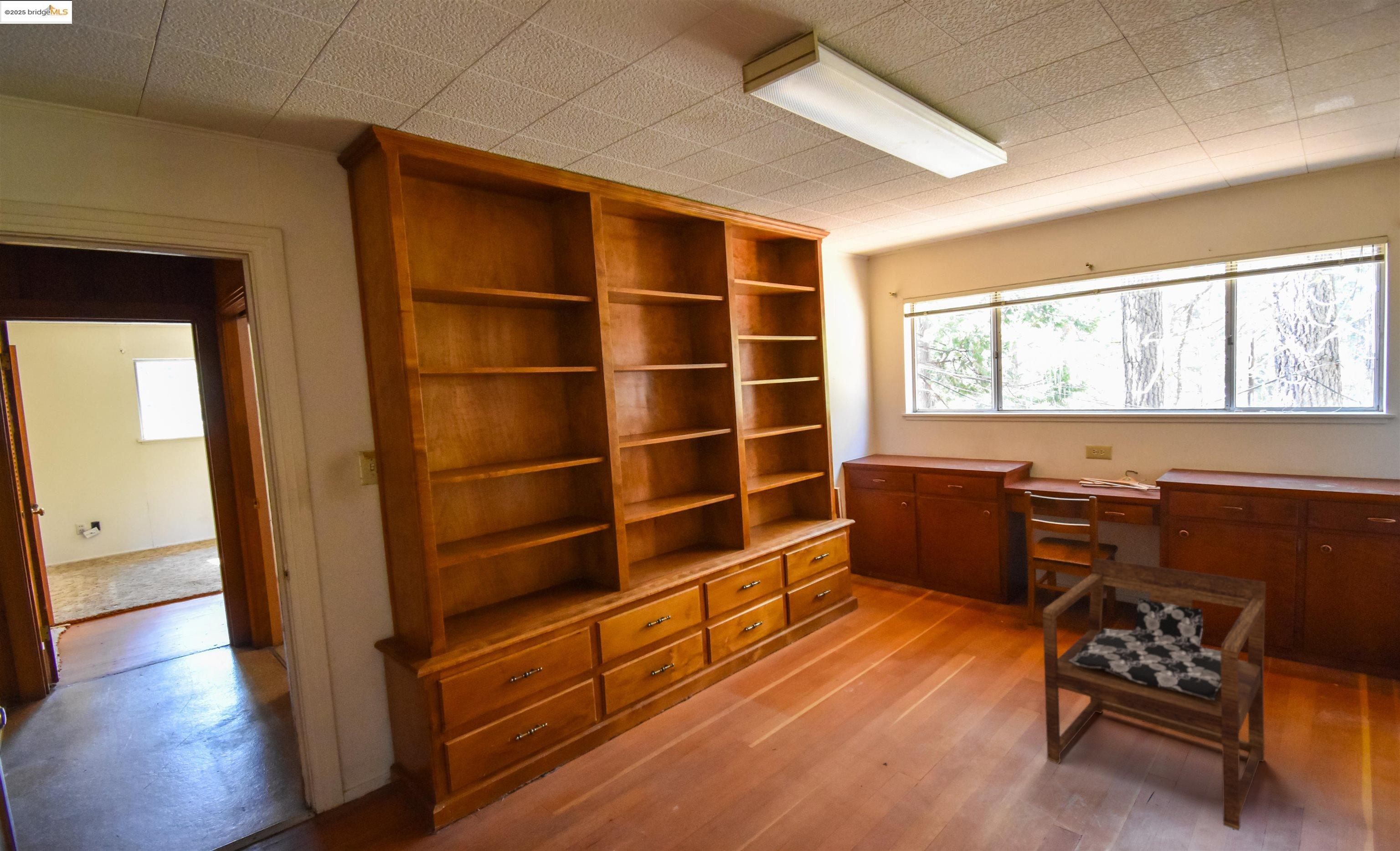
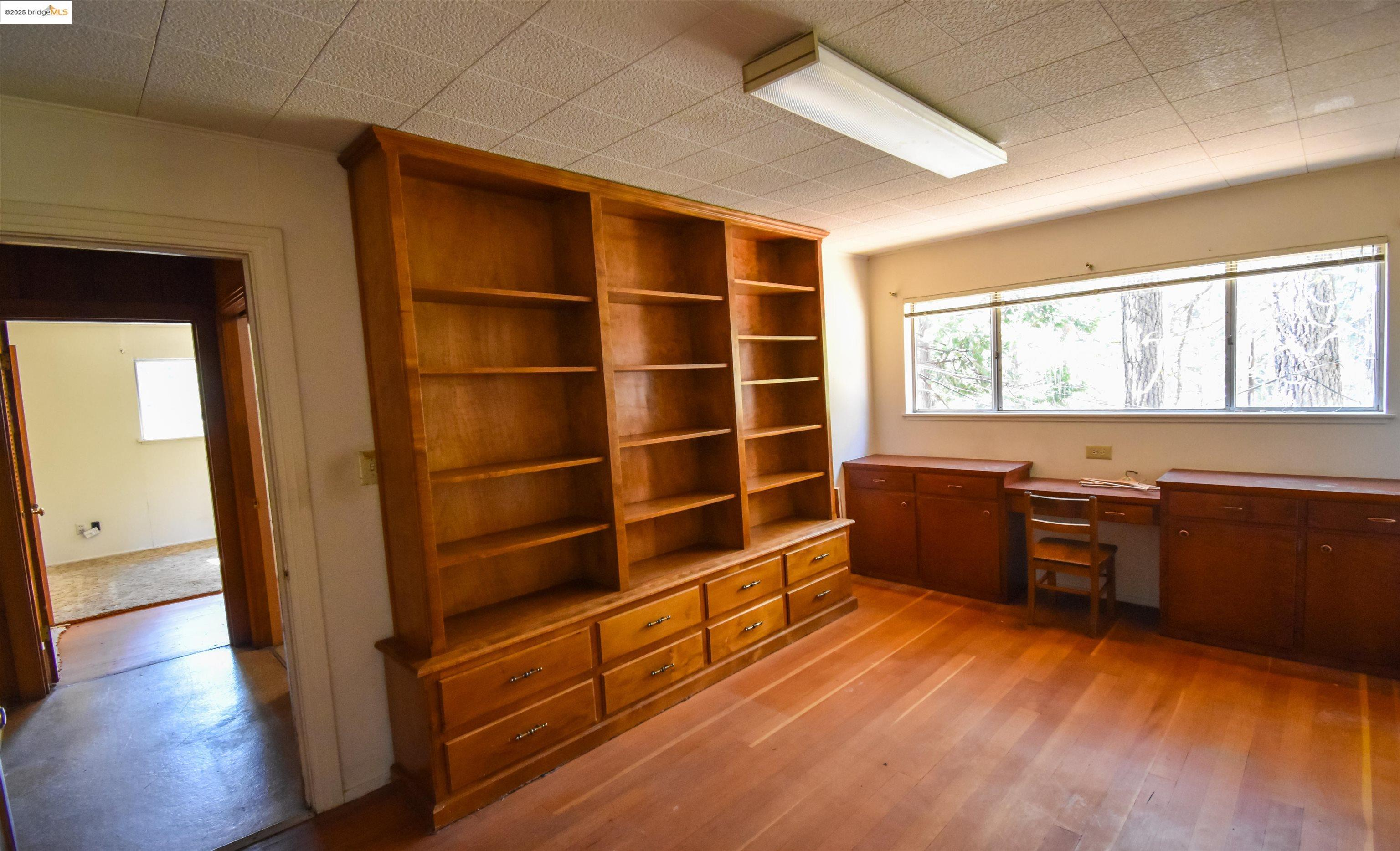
- armchair [1042,558,1266,831]
